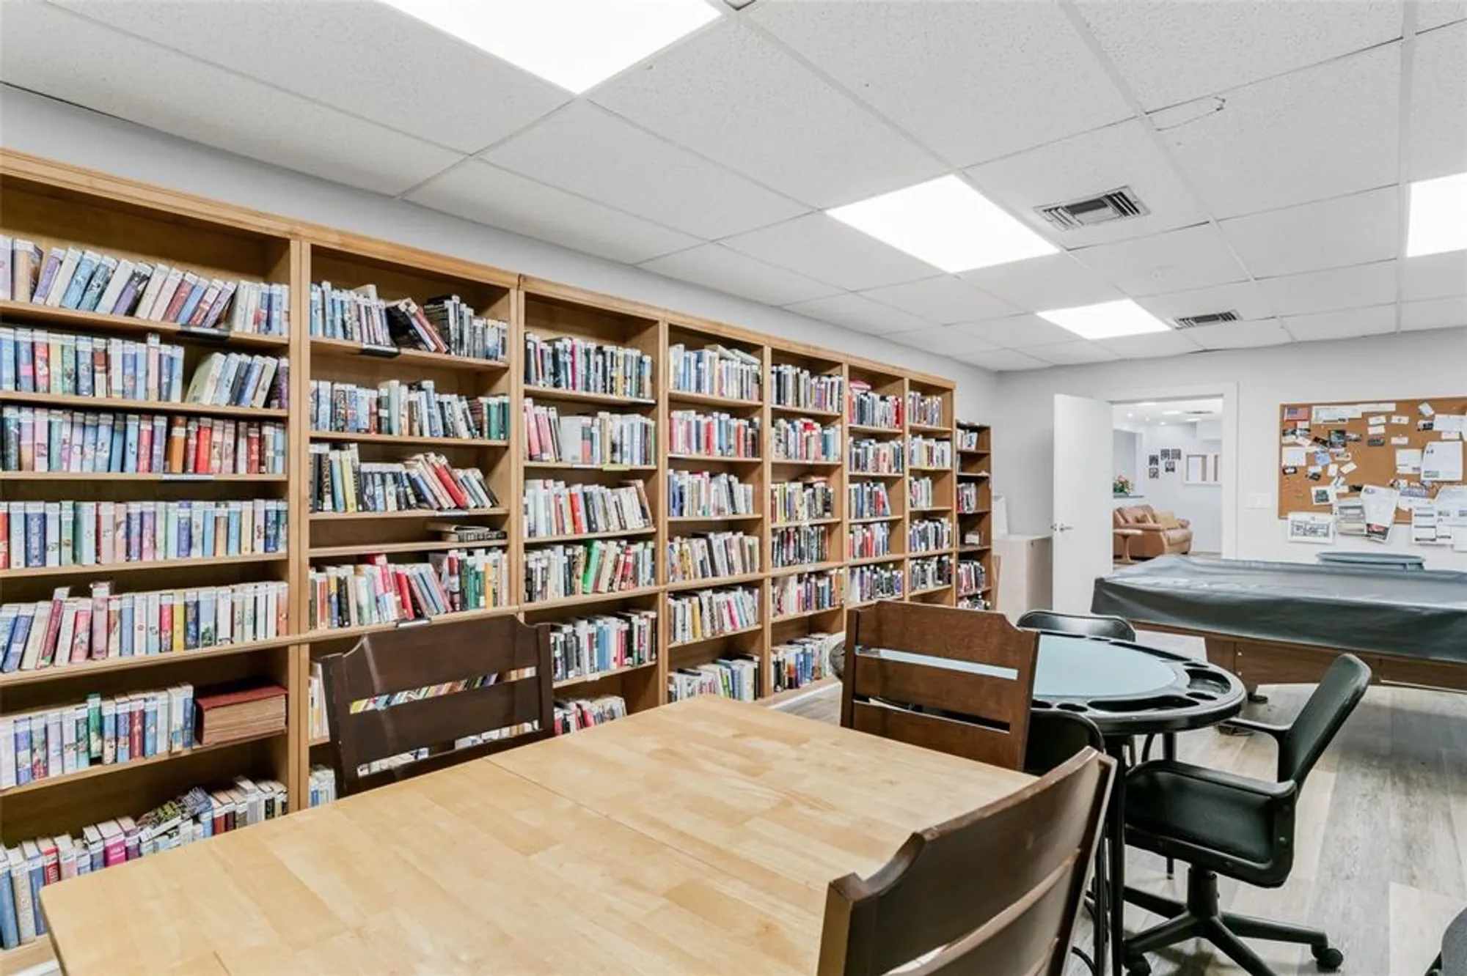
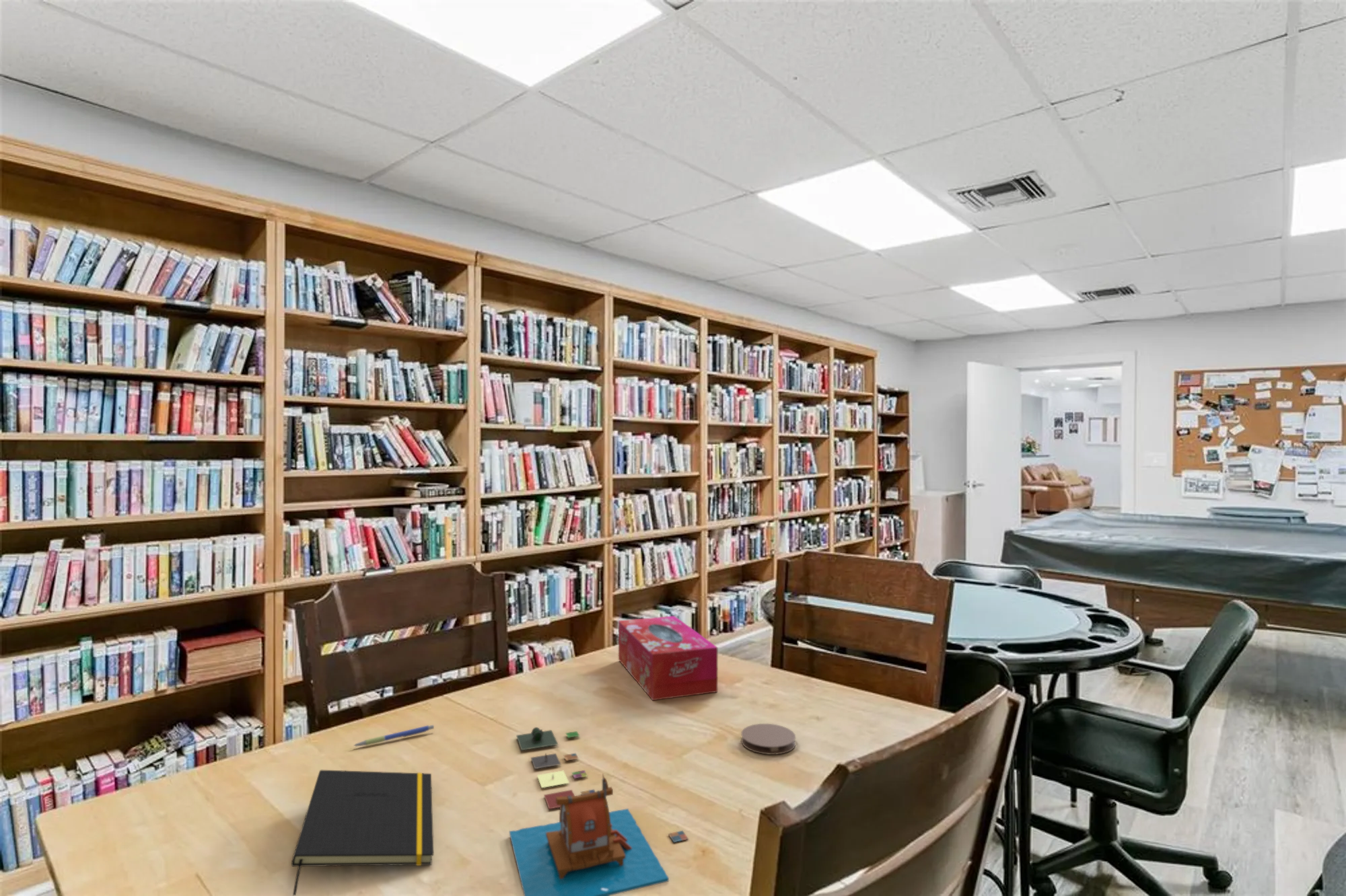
+ coaster [740,723,796,755]
+ notepad [291,770,434,896]
+ board game [509,726,689,896]
+ pen [353,724,435,747]
+ tissue box [618,615,719,701]
